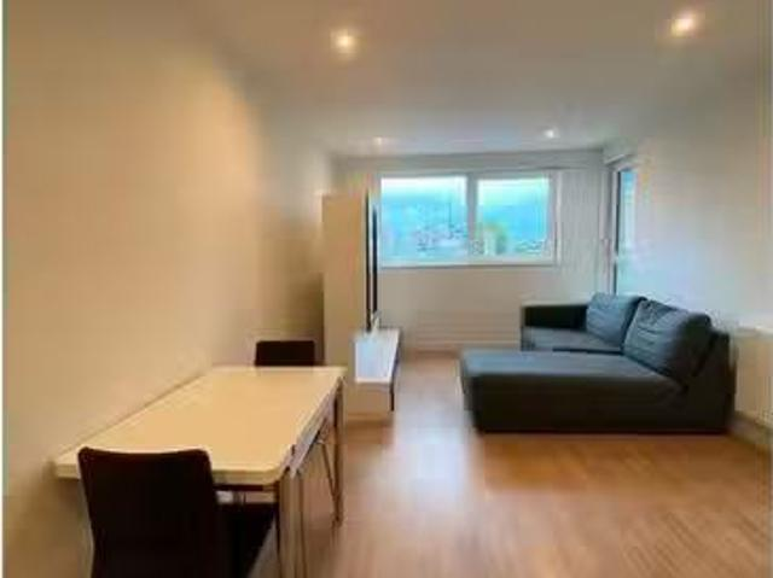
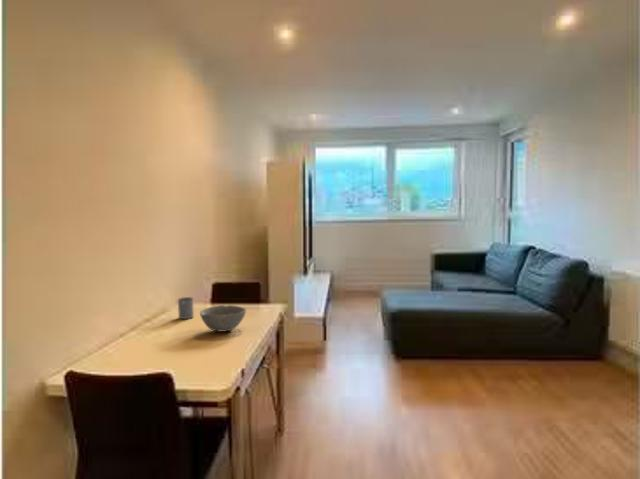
+ bowl [199,304,247,332]
+ mug [177,296,195,320]
